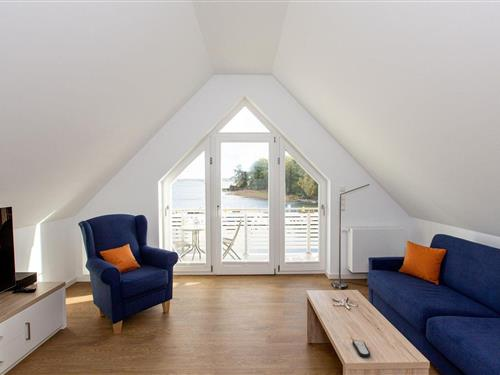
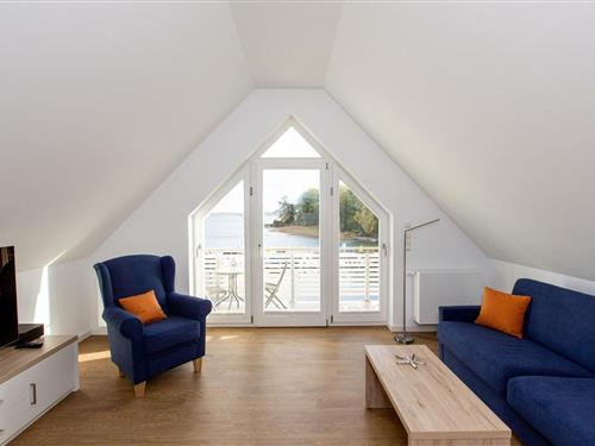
- remote control [351,340,371,358]
